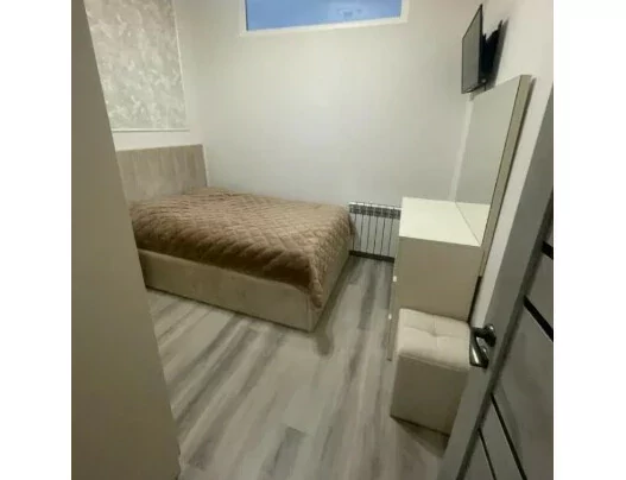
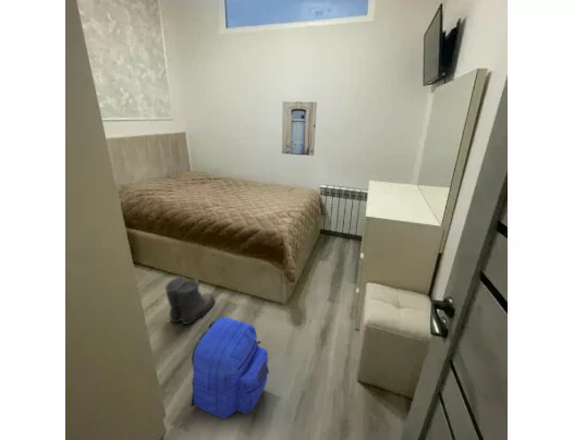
+ wall art [281,100,318,157]
+ backpack [190,316,270,420]
+ boots [163,276,217,326]
